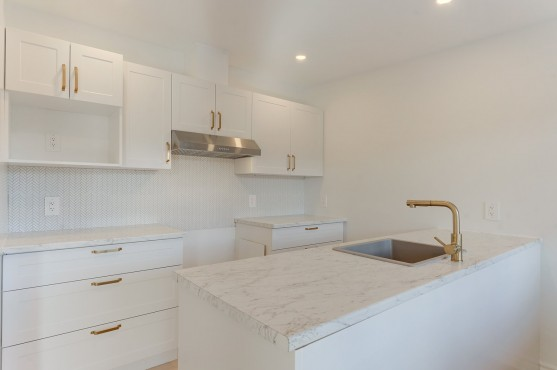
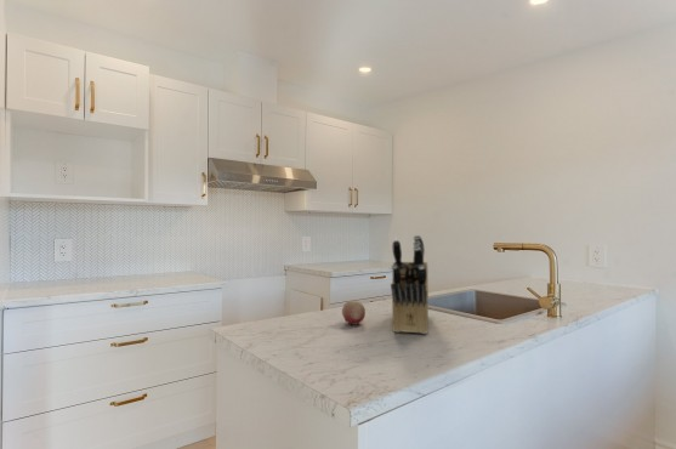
+ fruit [341,300,367,326]
+ knife block [390,234,430,335]
